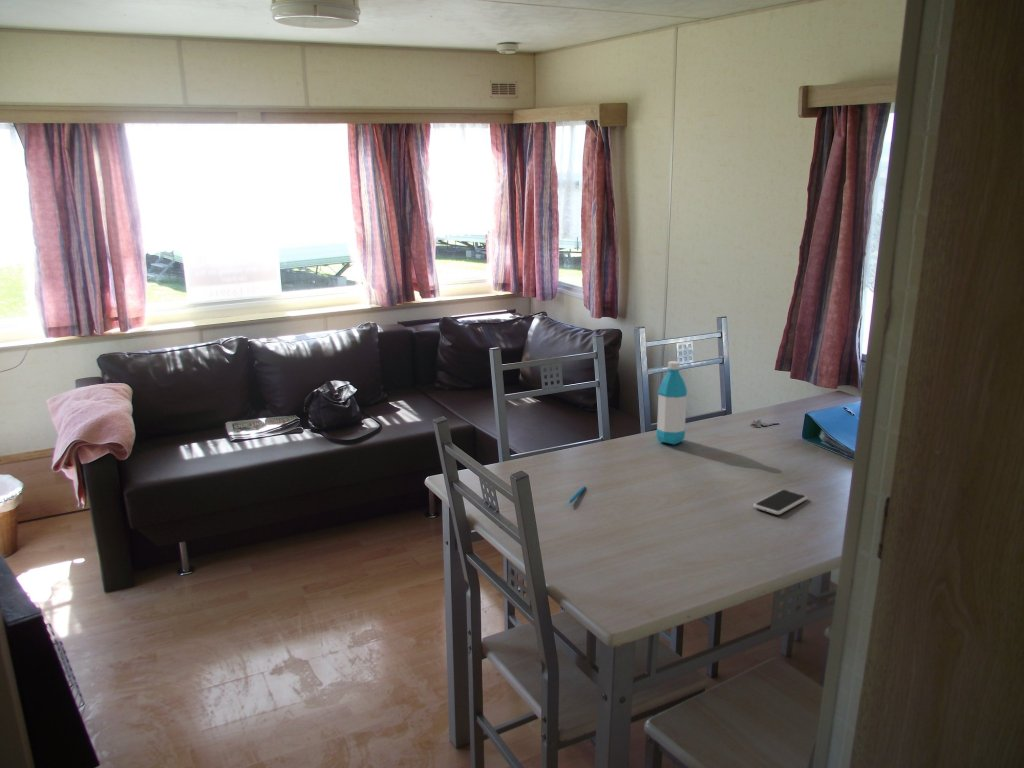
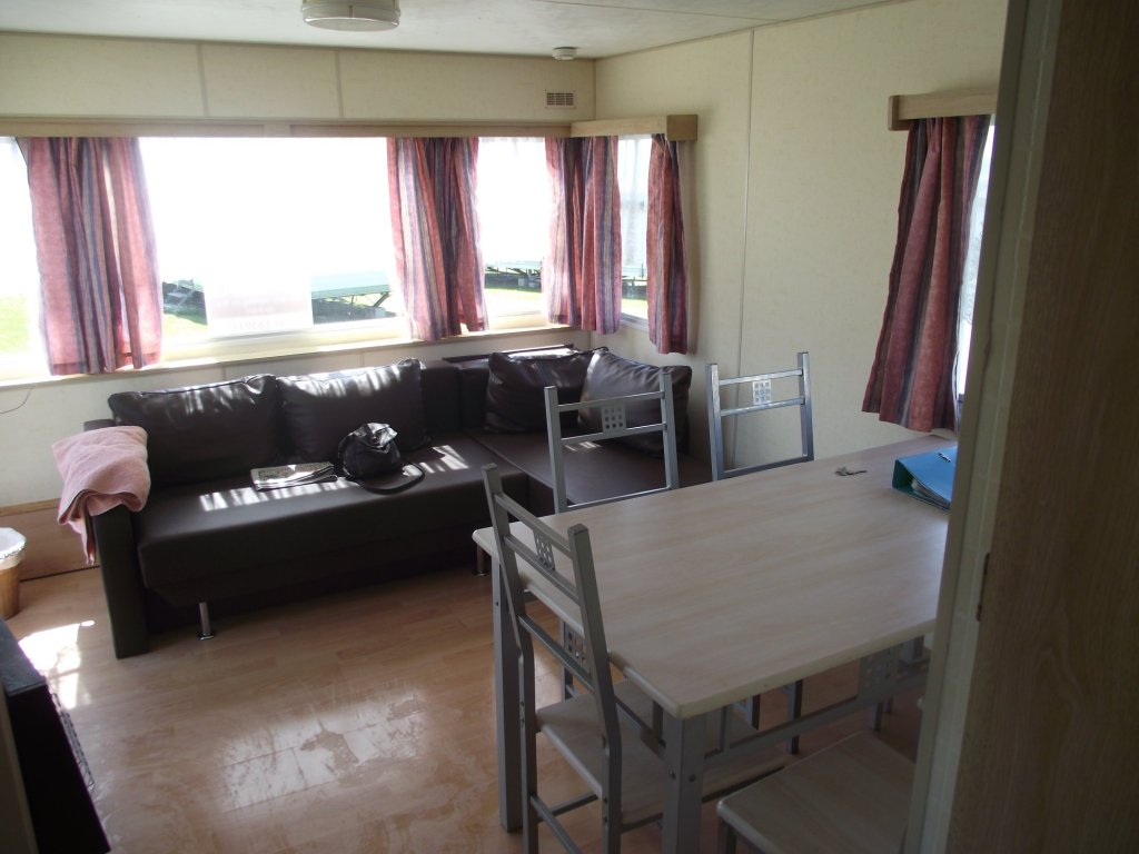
- smartphone [753,489,808,516]
- water bottle [655,360,688,445]
- pen [568,485,586,505]
